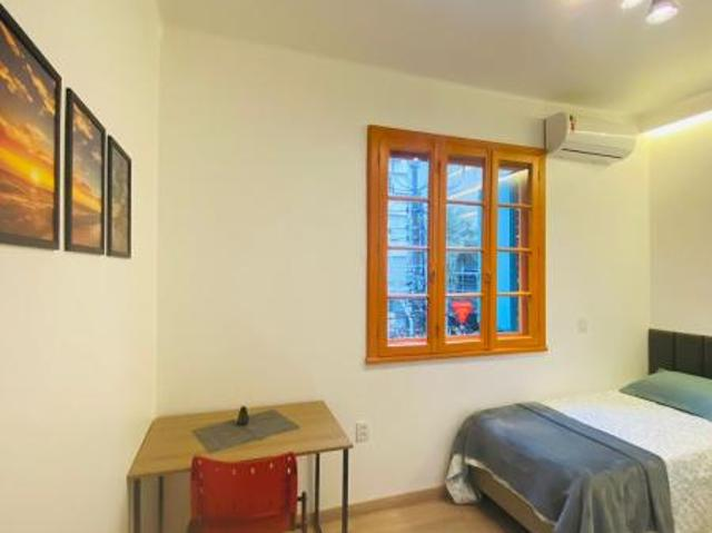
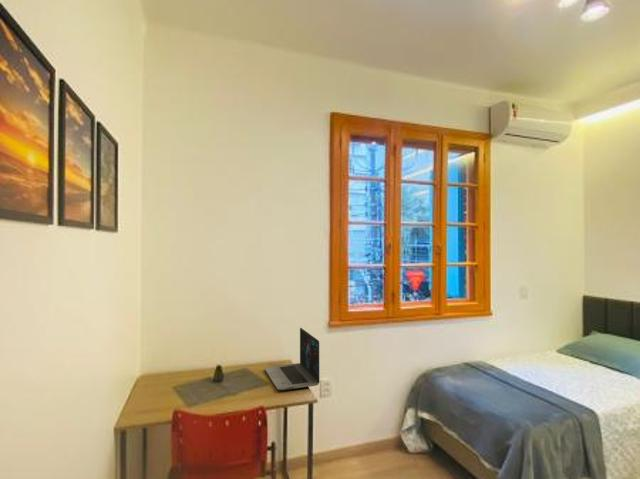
+ laptop [264,327,320,391]
